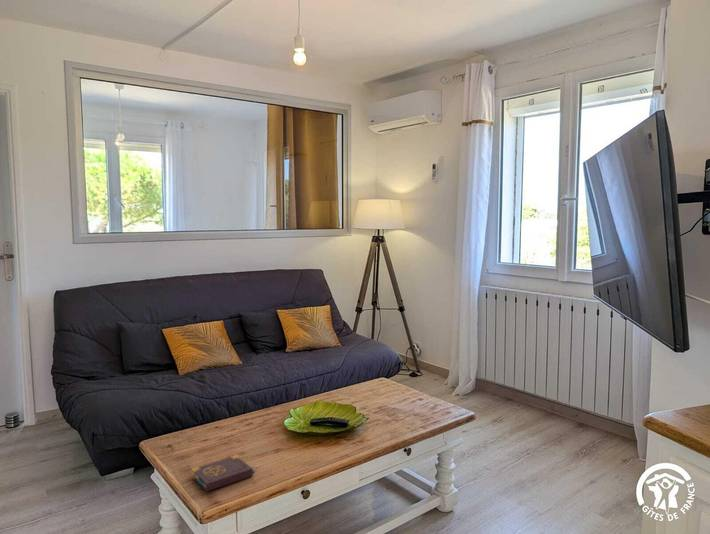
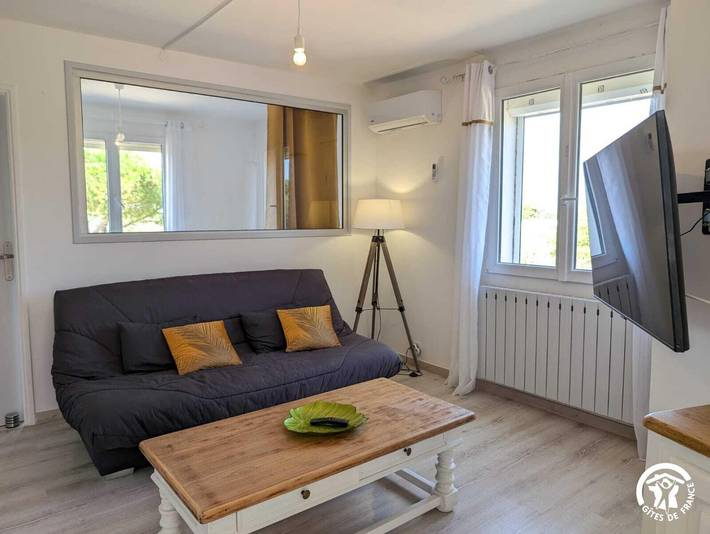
- book [190,454,257,492]
